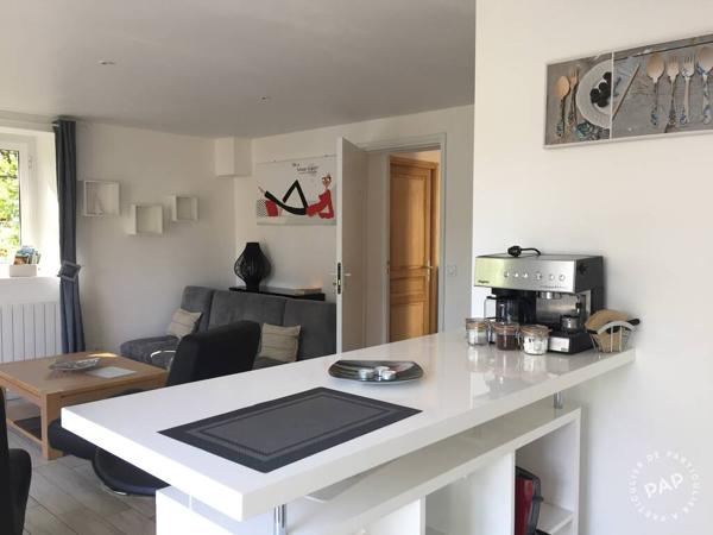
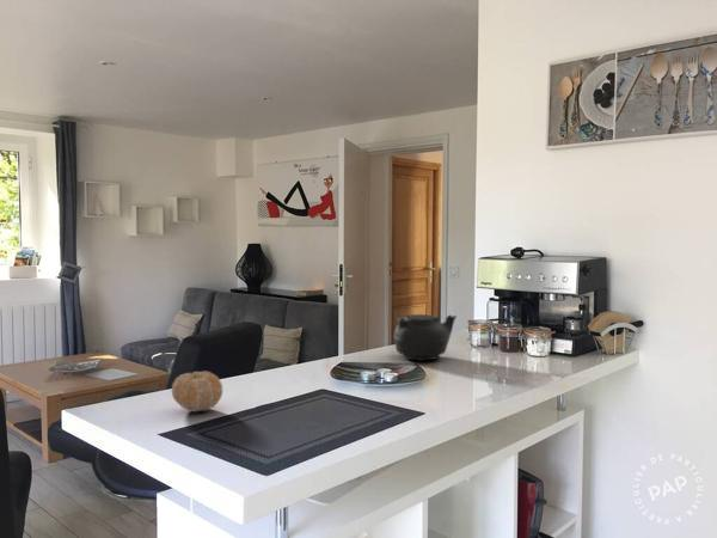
+ fruit [171,371,223,412]
+ teapot [393,313,458,361]
